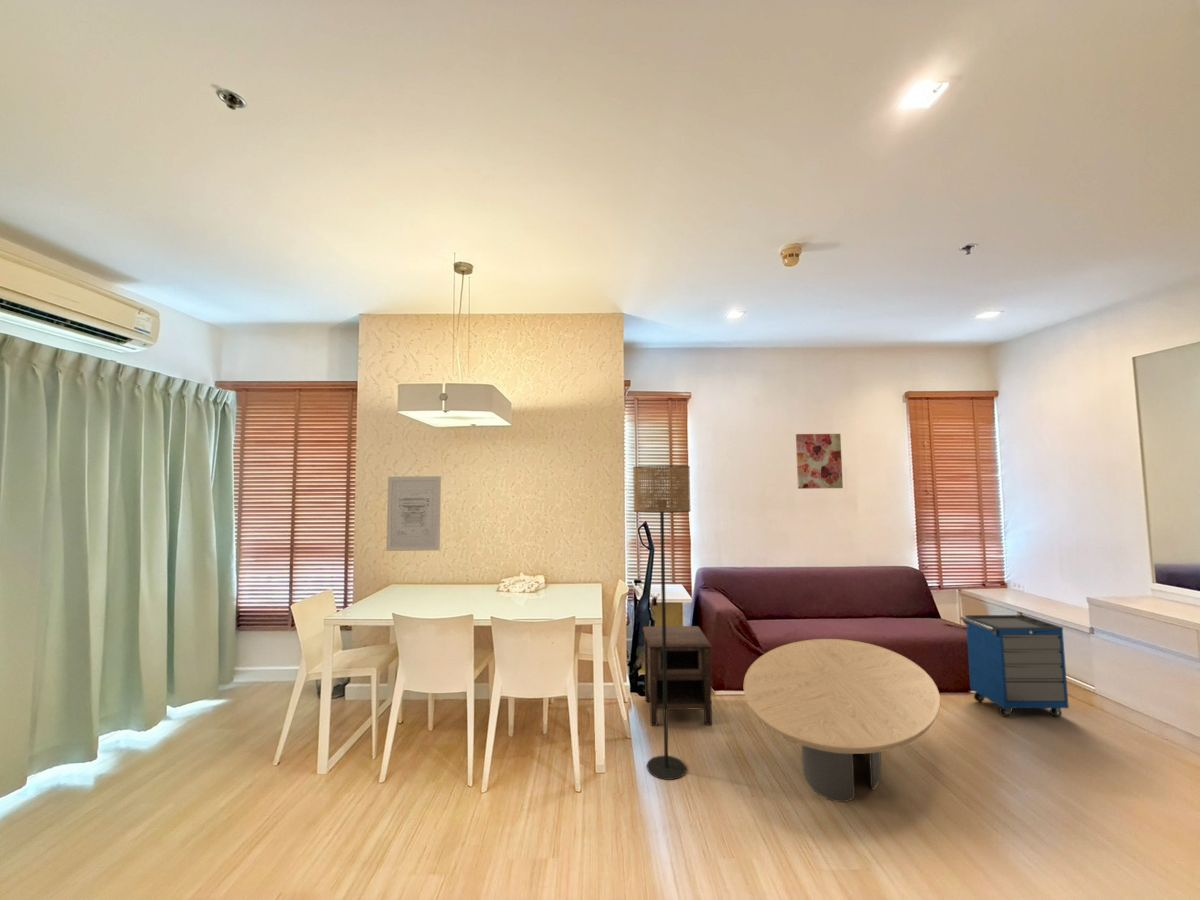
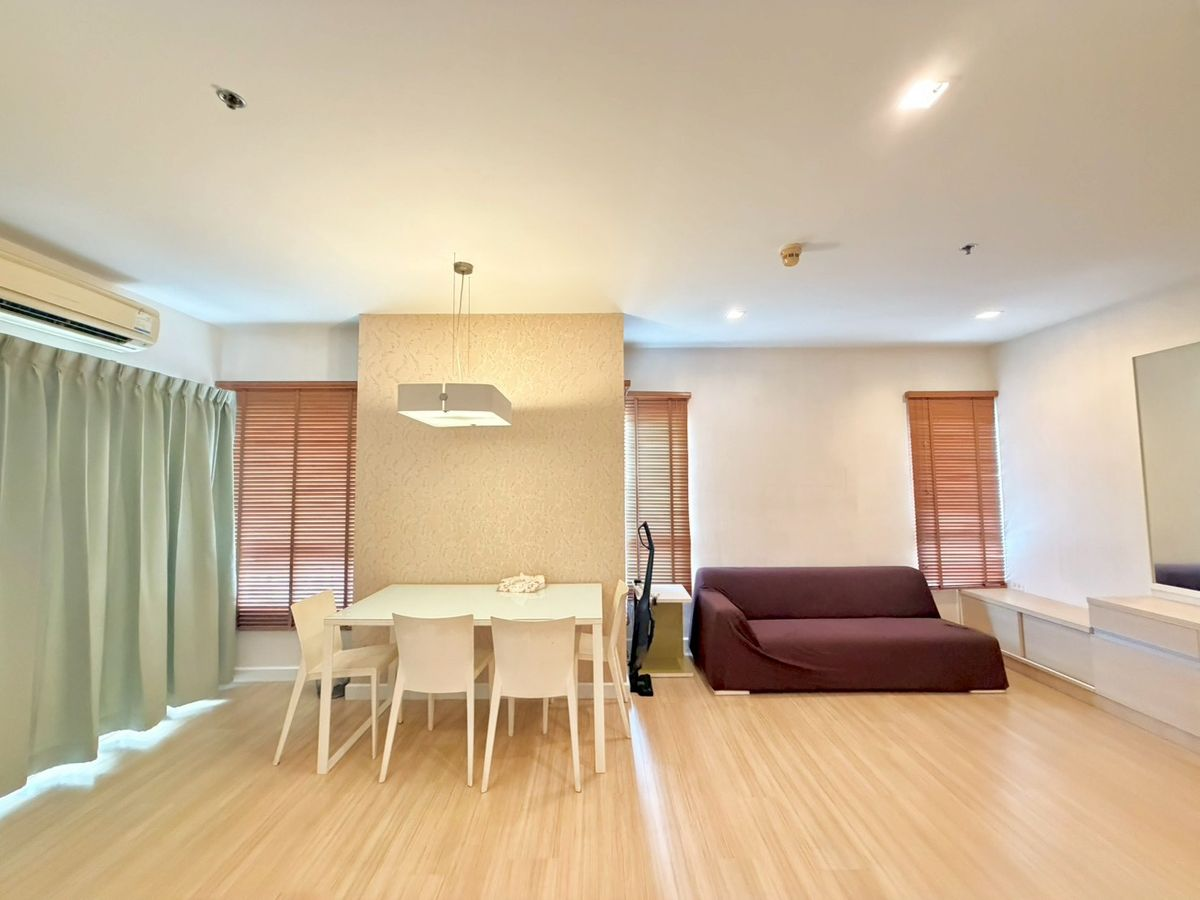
- cabinet [959,614,1070,718]
- wall art [385,475,442,552]
- coffee table [743,638,941,803]
- nightstand [642,625,713,727]
- wall art [795,433,844,490]
- floor lamp [632,465,692,781]
